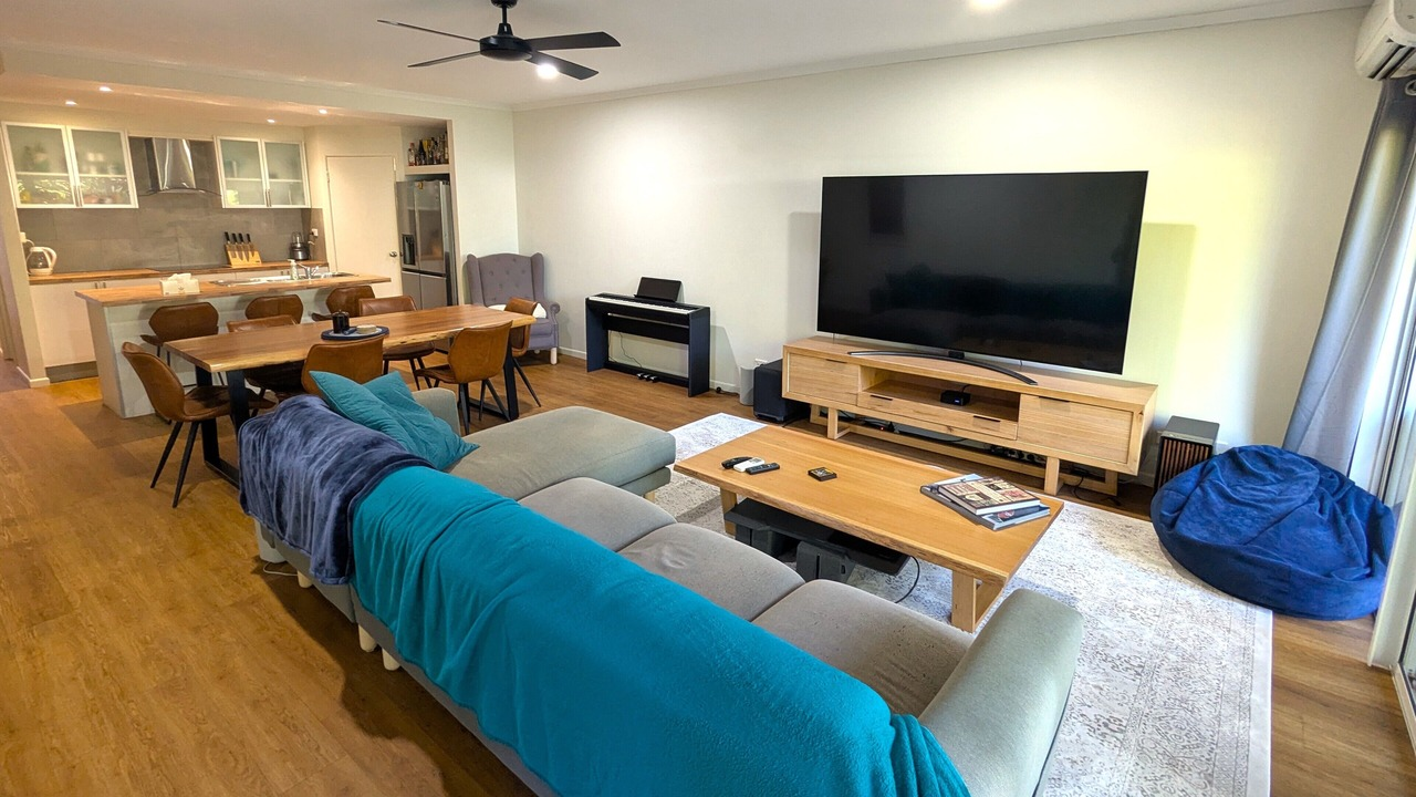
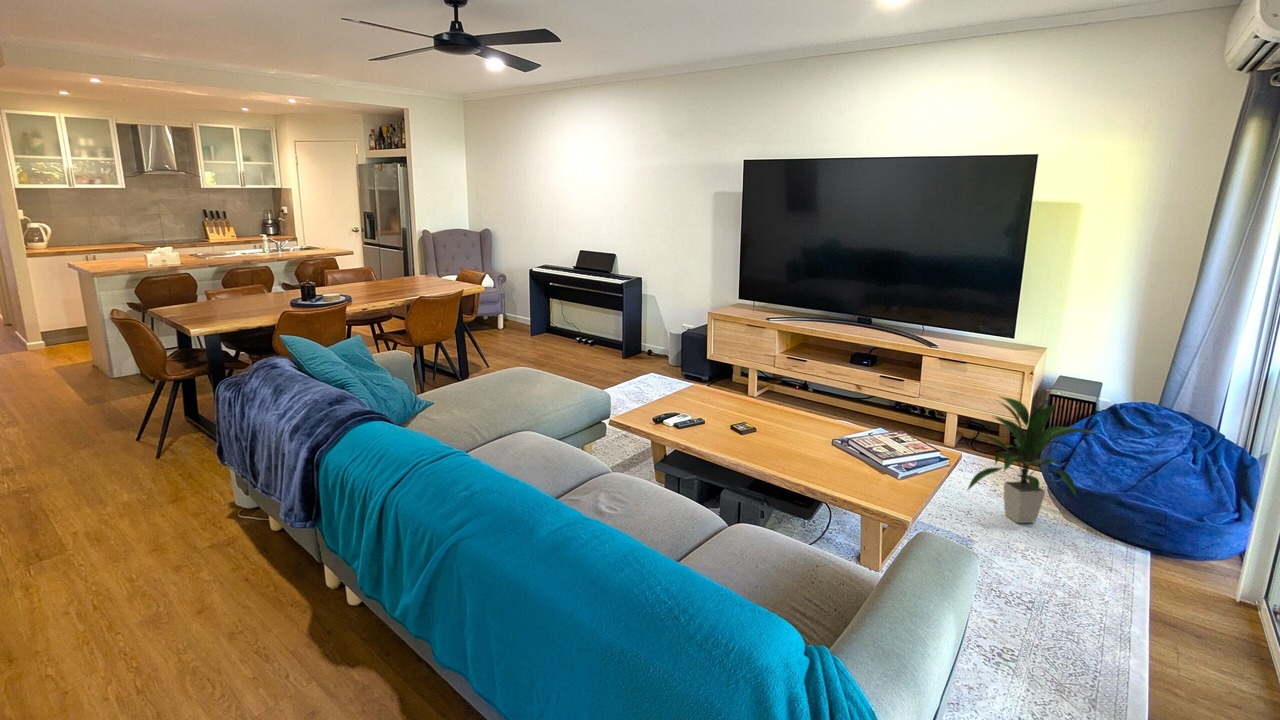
+ indoor plant [966,395,1102,524]
